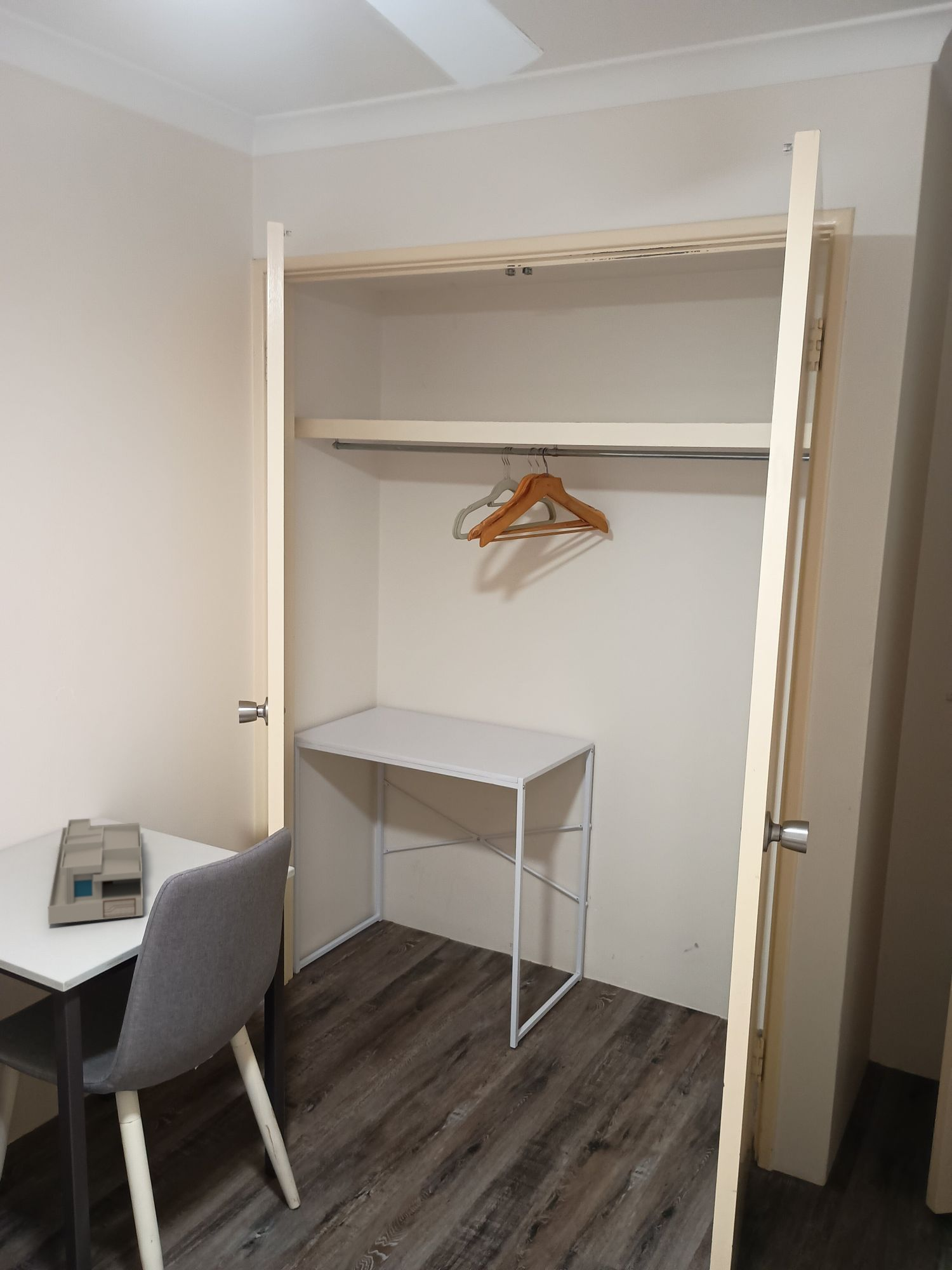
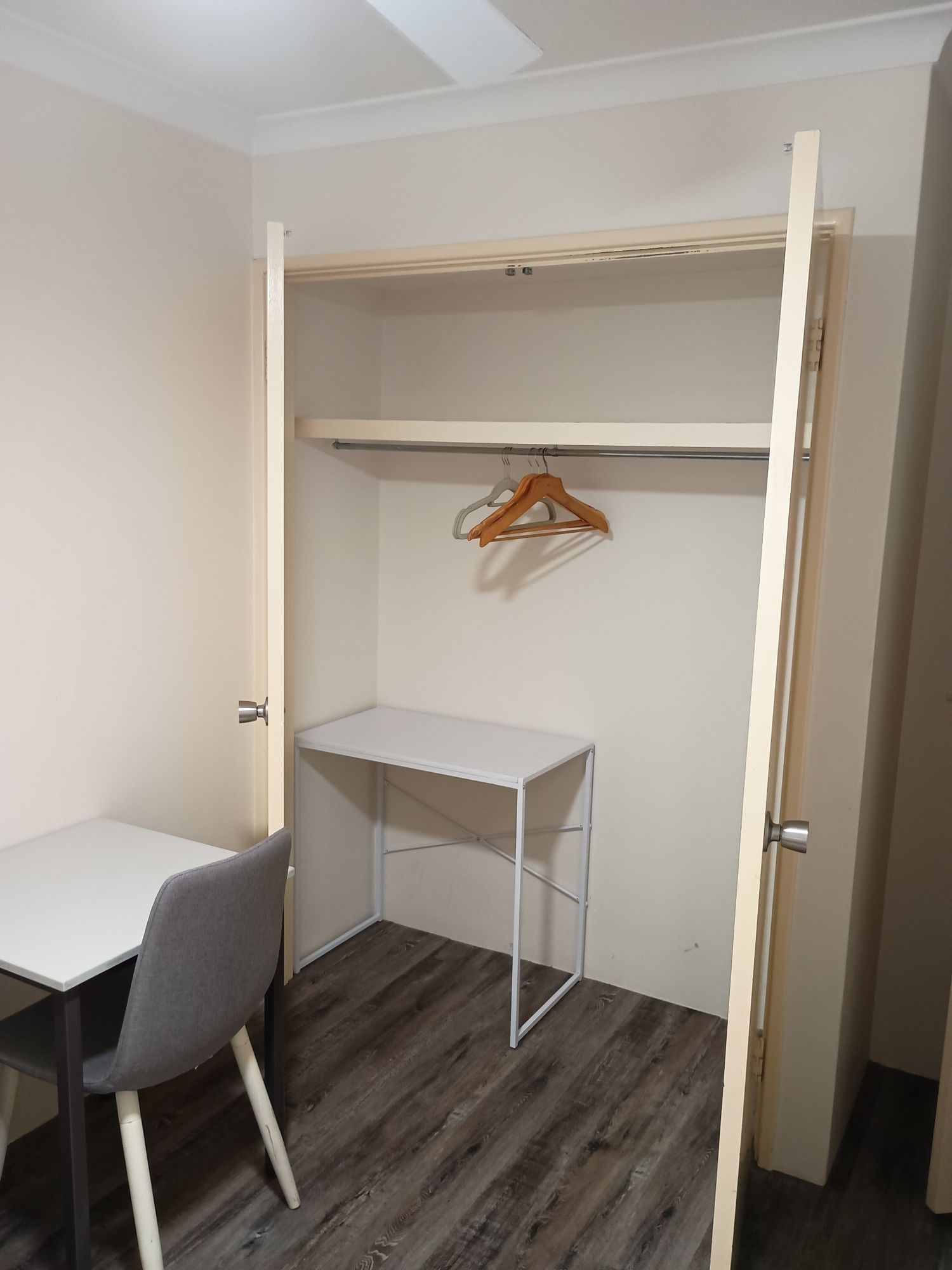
- desk organizer [48,818,143,925]
